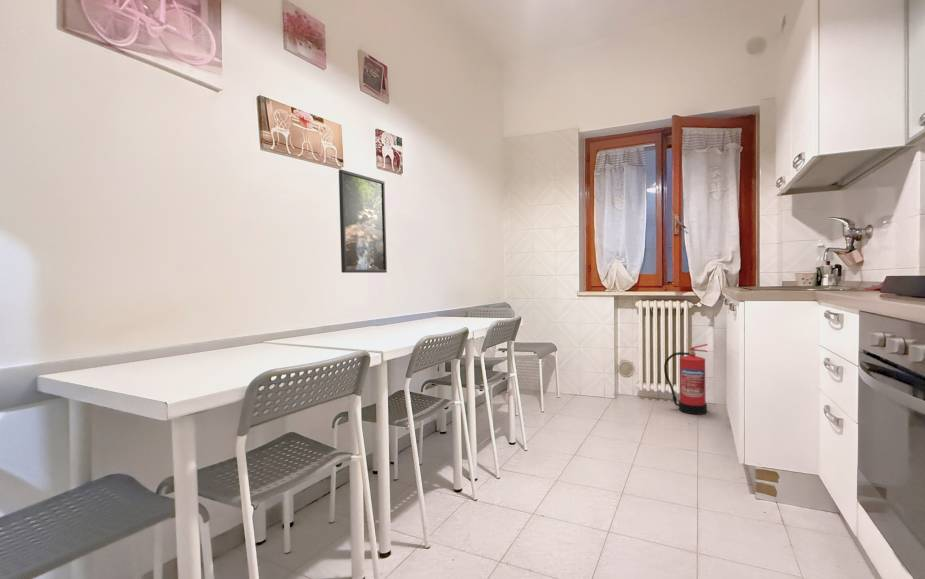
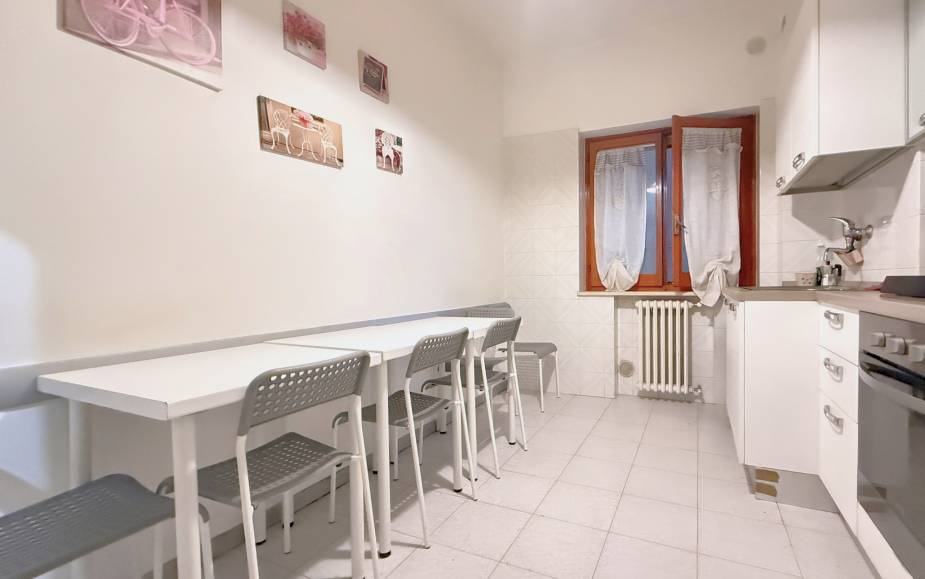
- fire extinguisher [663,343,708,416]
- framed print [338,169,388,274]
